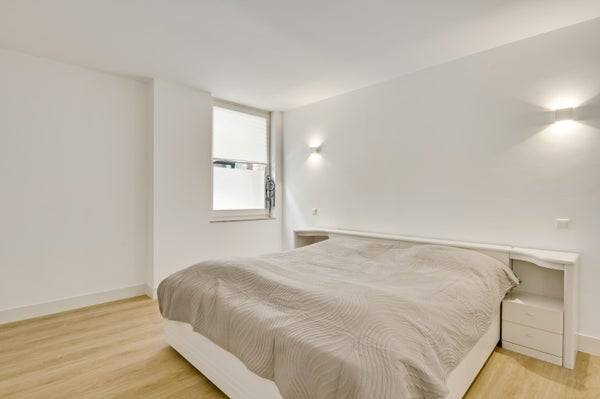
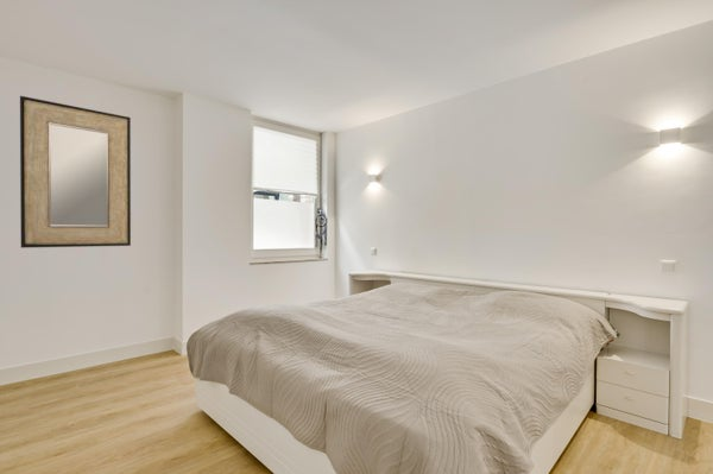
+ home mirror [19,95,132,248]
